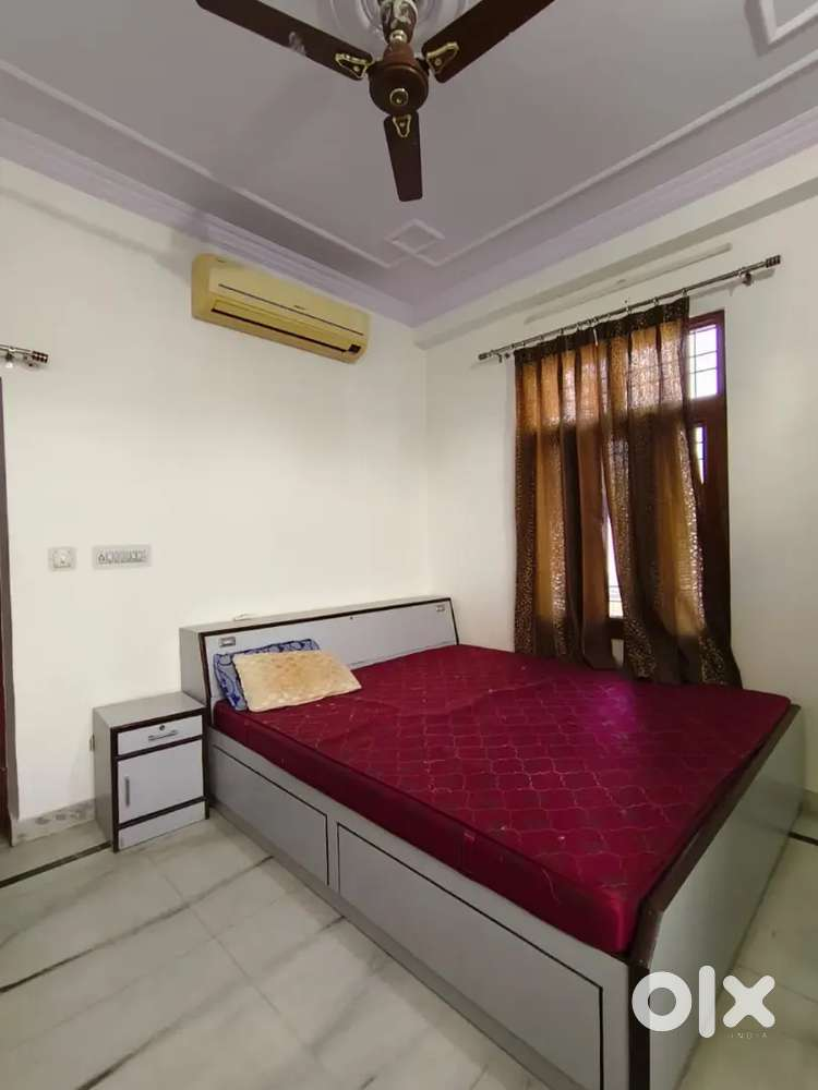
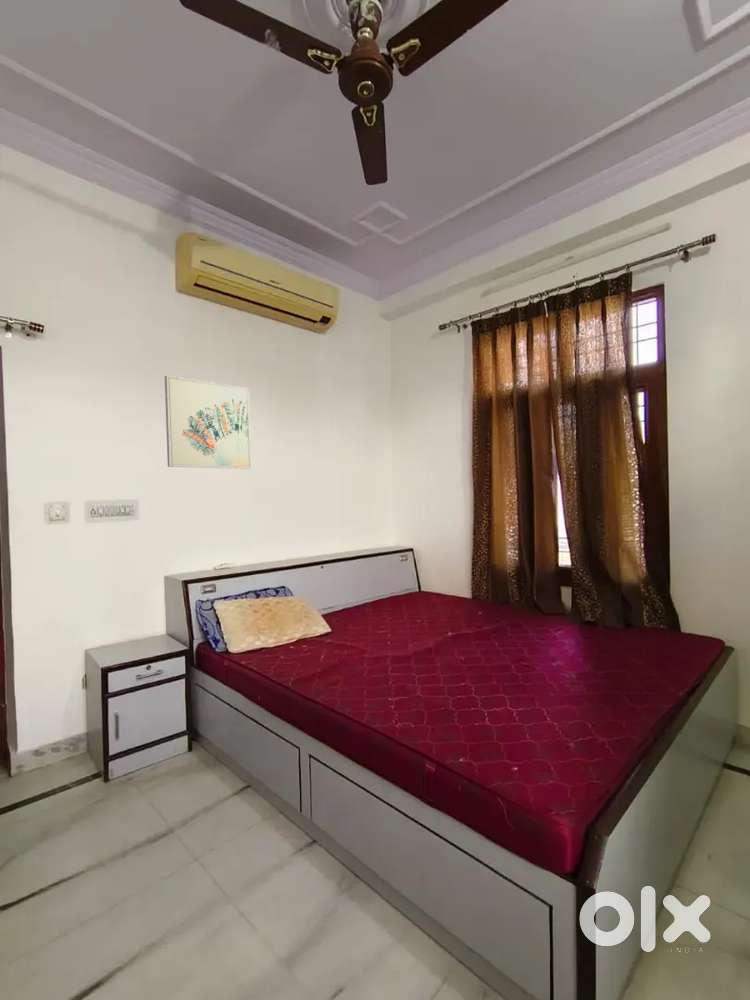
+ wall art [164,374,252,470]
